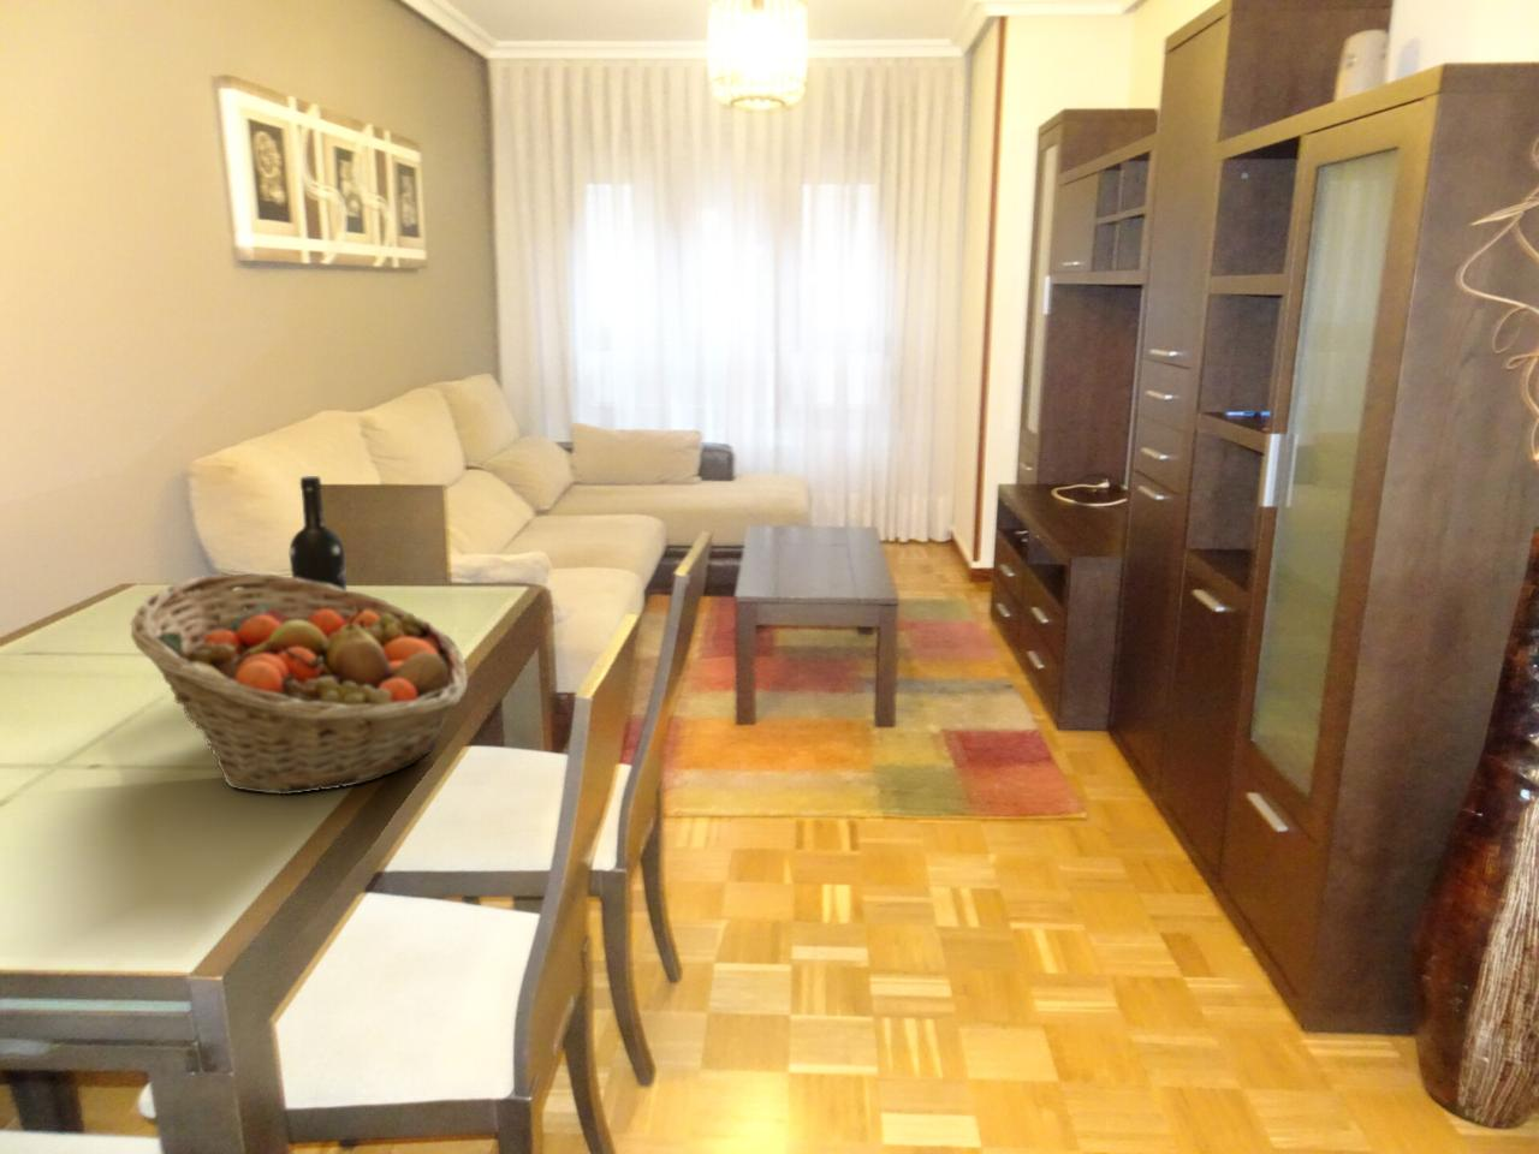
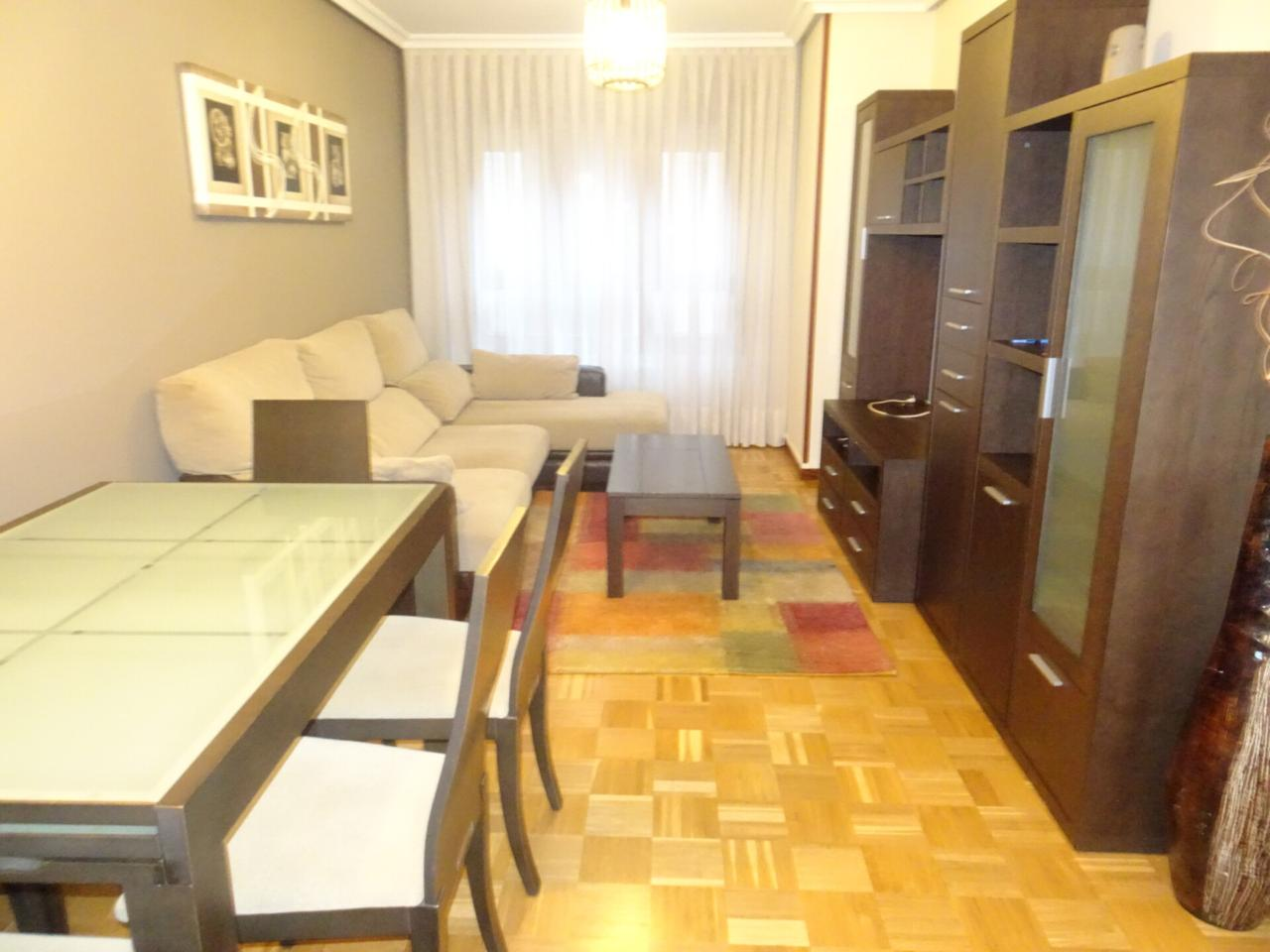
- wine bottle [288,475,348,590]
- fruit basket [128,572,469,795]
